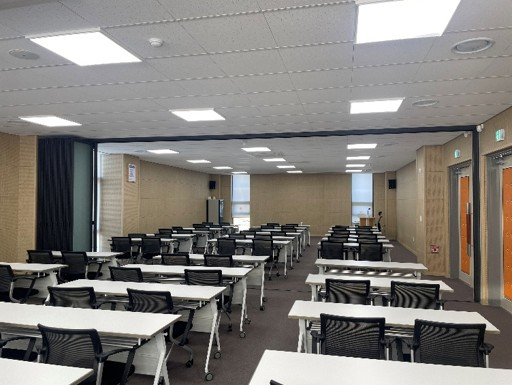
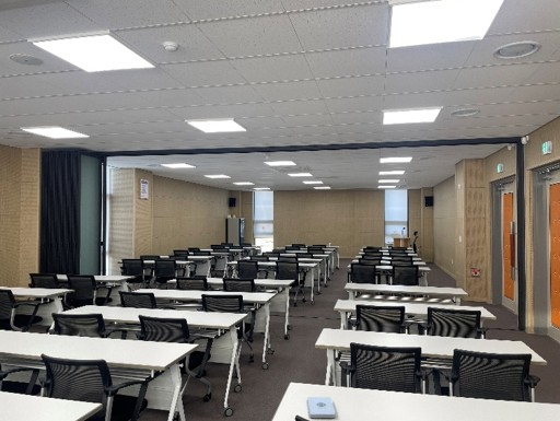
+ notepad [306,396,337,419]
